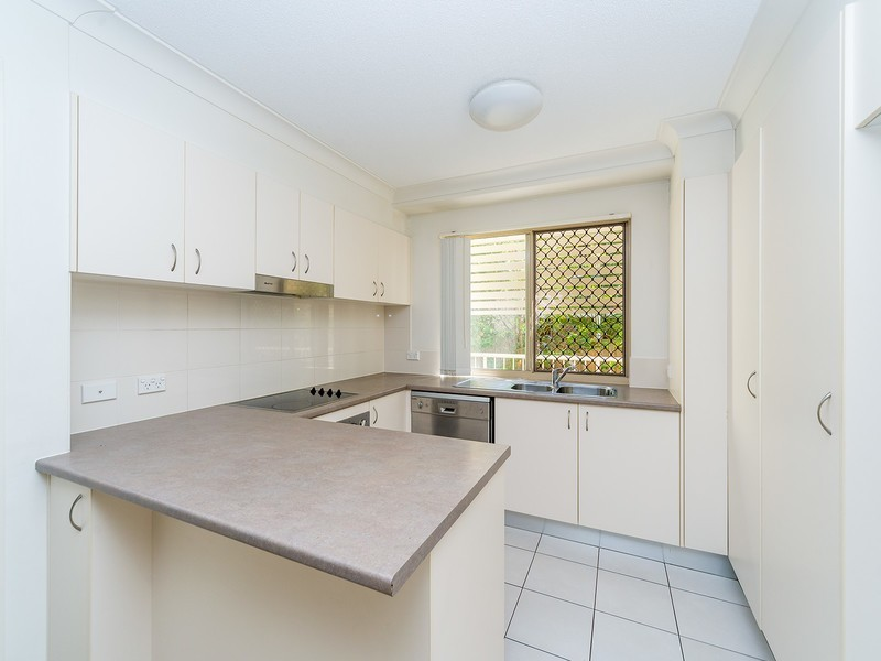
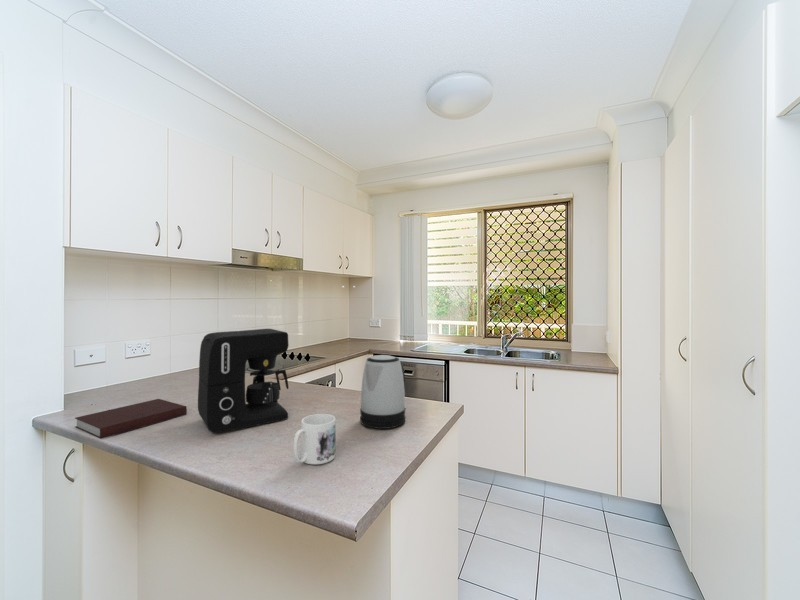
+ notebook [74,398,188,440]
+ mug [293,413,336,465]
+ kettle [359,354,406,430]
+ coffee maker [197,328,290,434]
